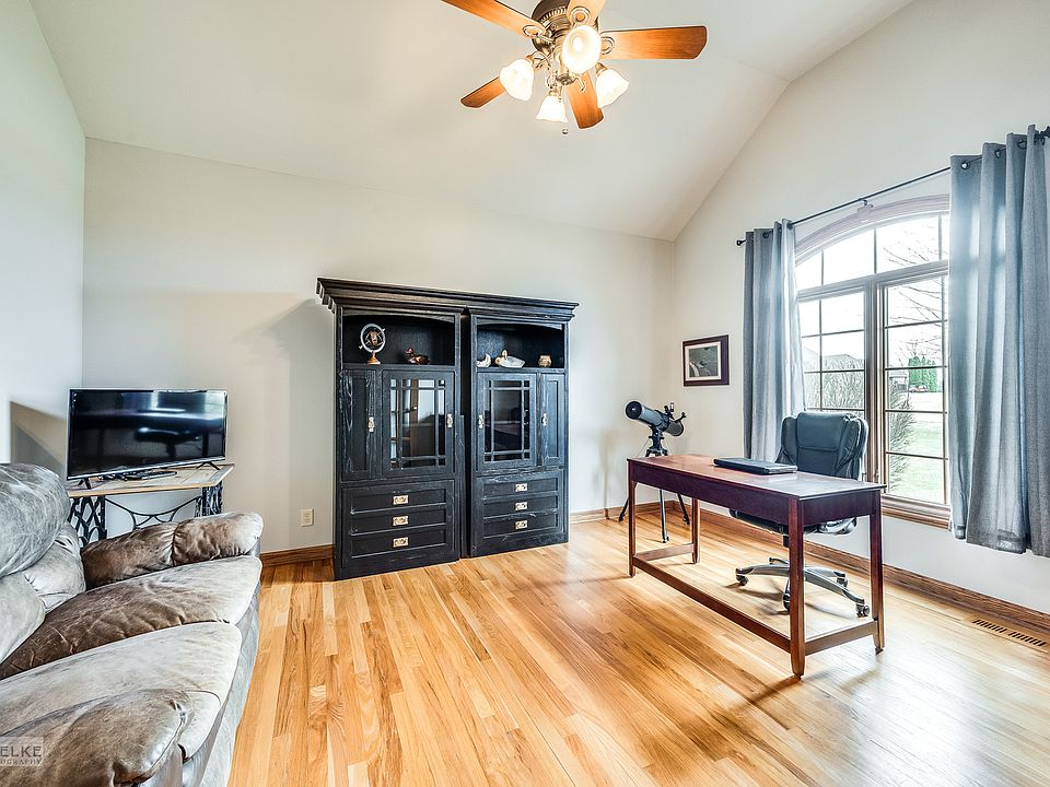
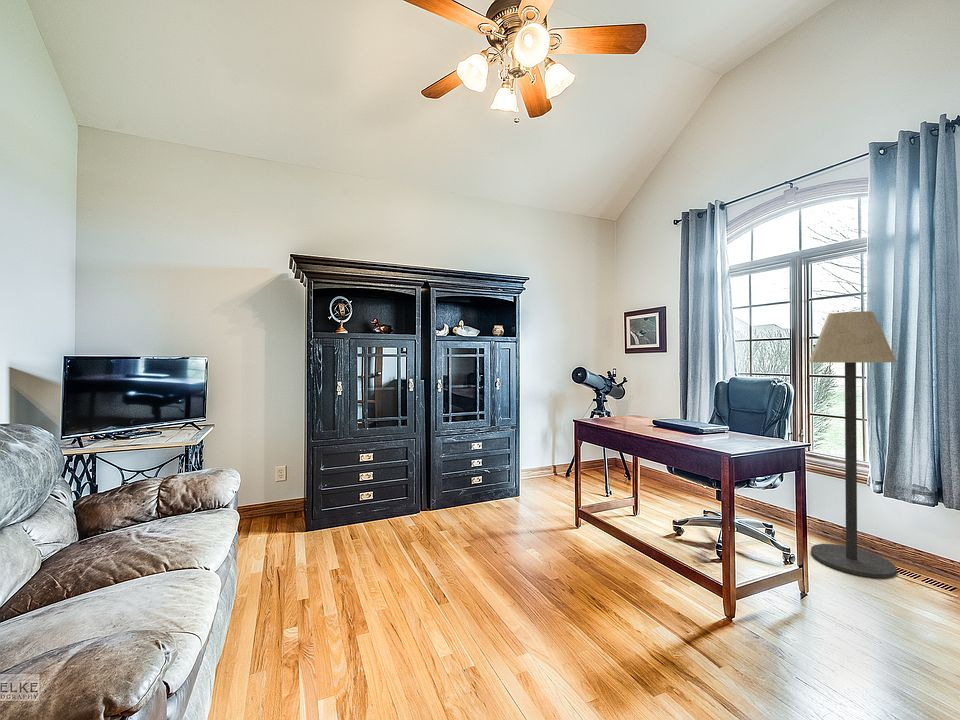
+ floor lamp [808,310,898,579]
